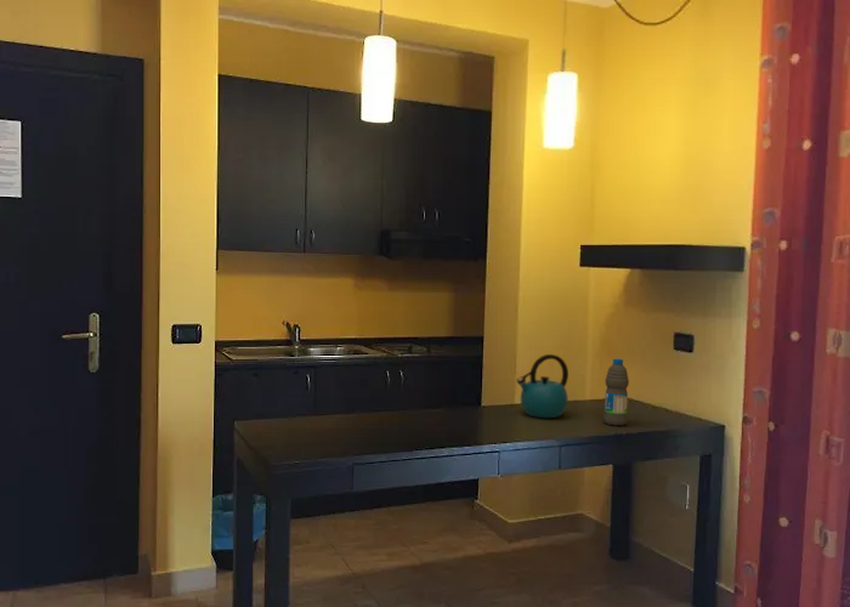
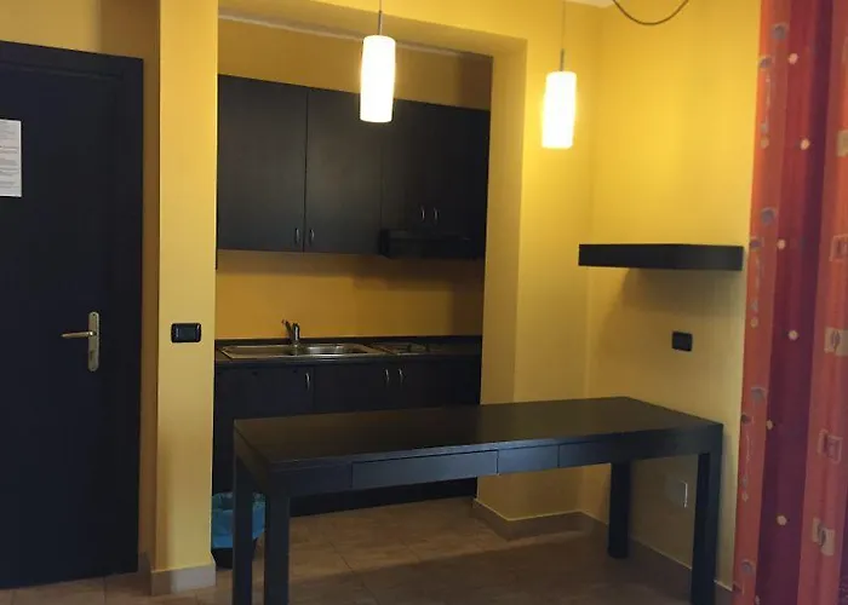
- water bottle [602,358,630,426]
- kettle [515,353,570,419]
